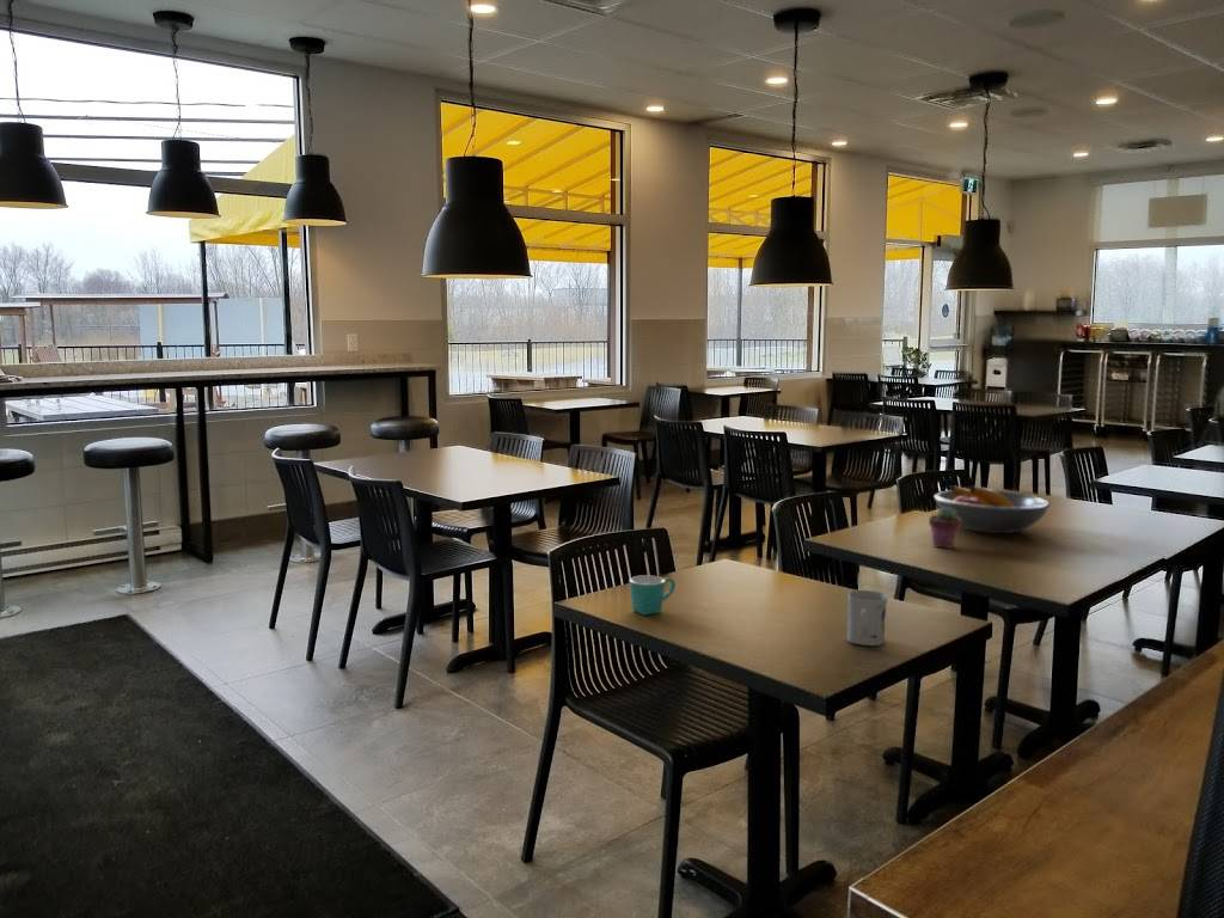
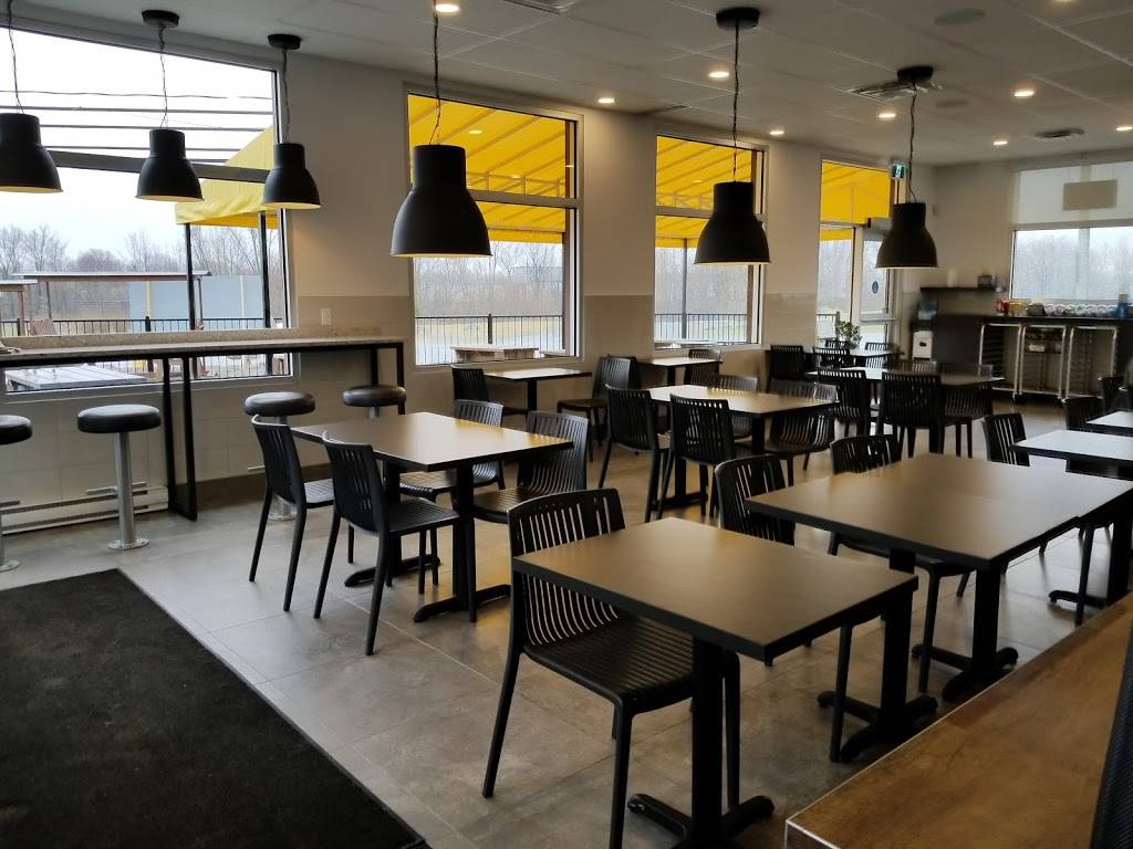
- mug [628,574,677,616]
- fruit bowl [932,484,1052,534]
- potted succulent [928,507,961,550]
- mug [846,589,888,647]
